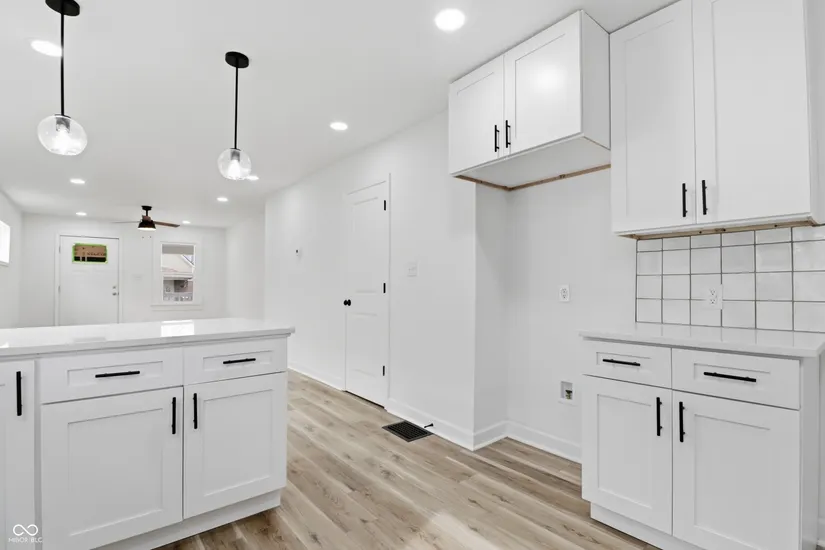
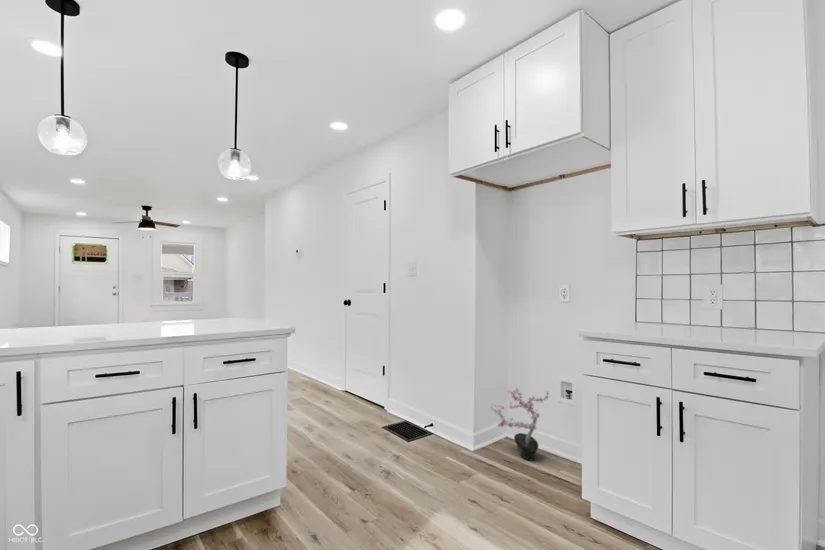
+ potted plant [489,387,551,462]
